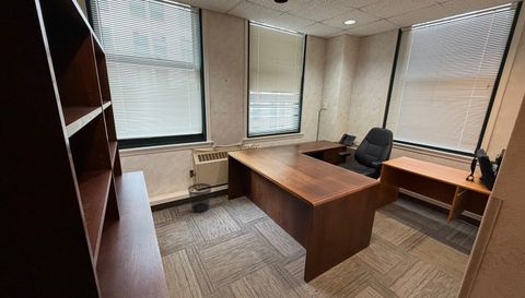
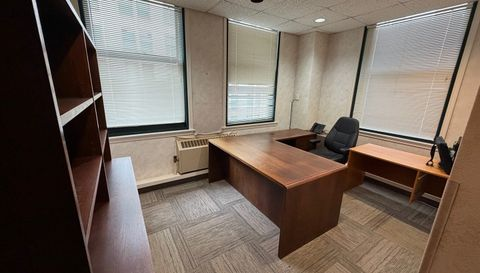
- wastebasket [187,182,212,214]
